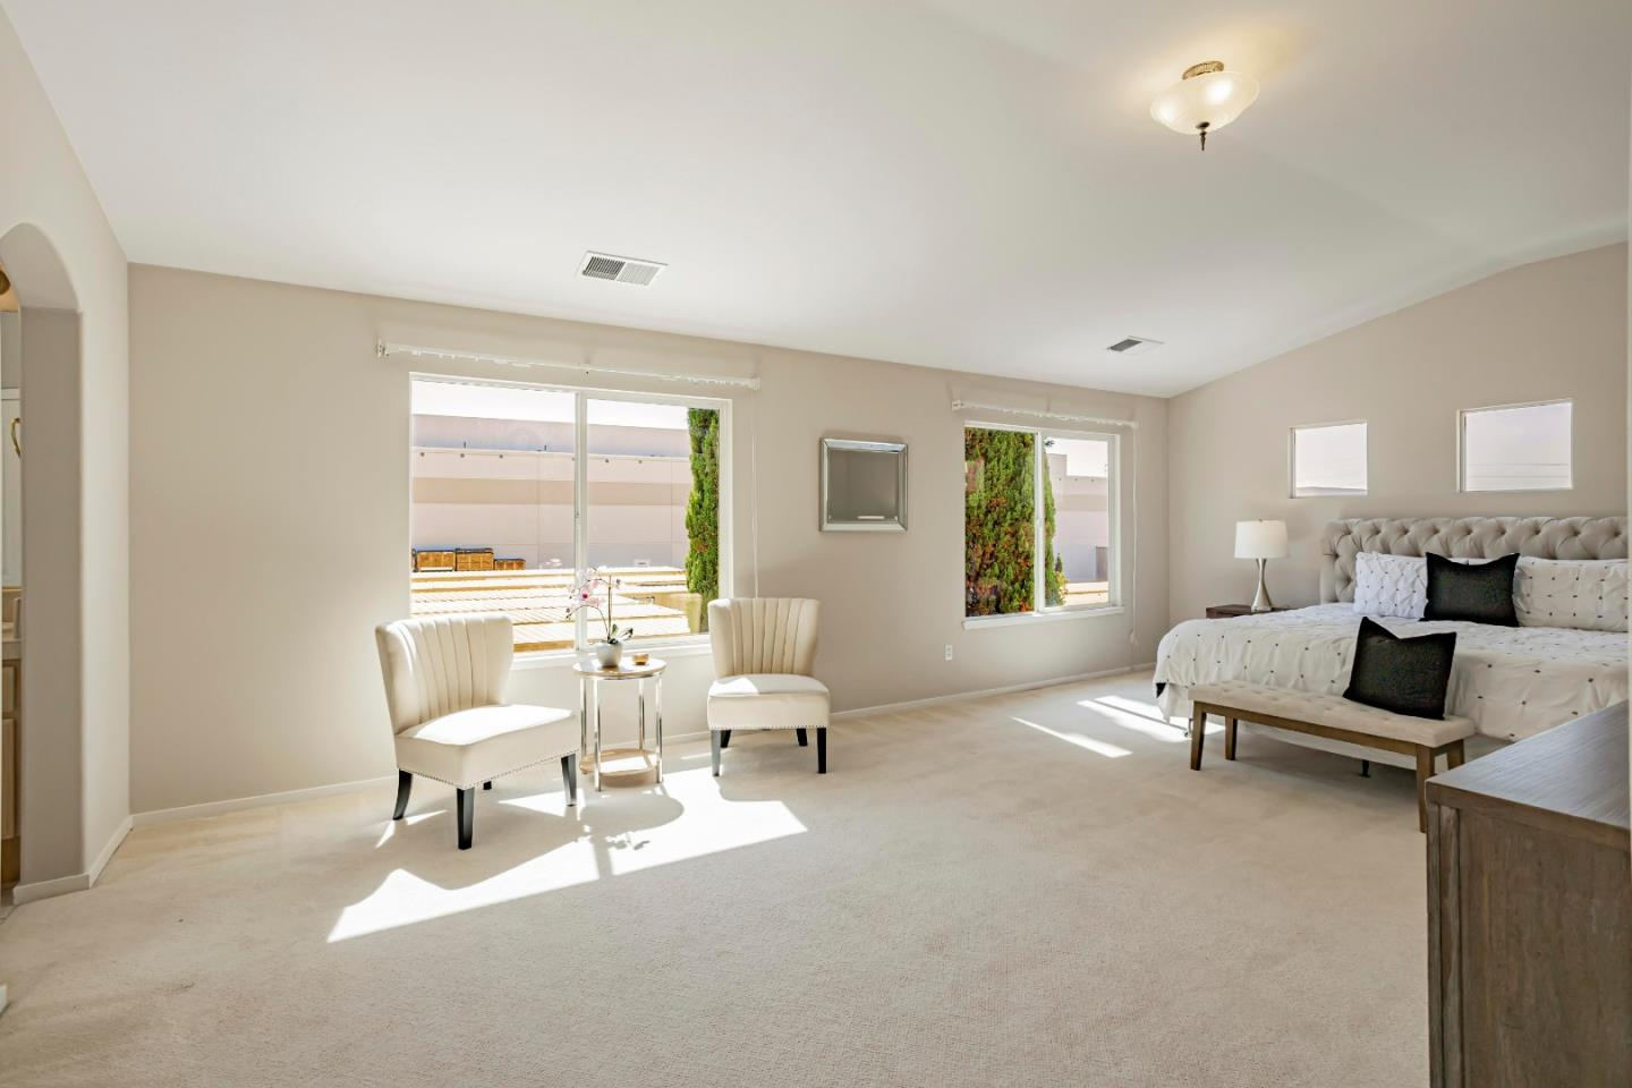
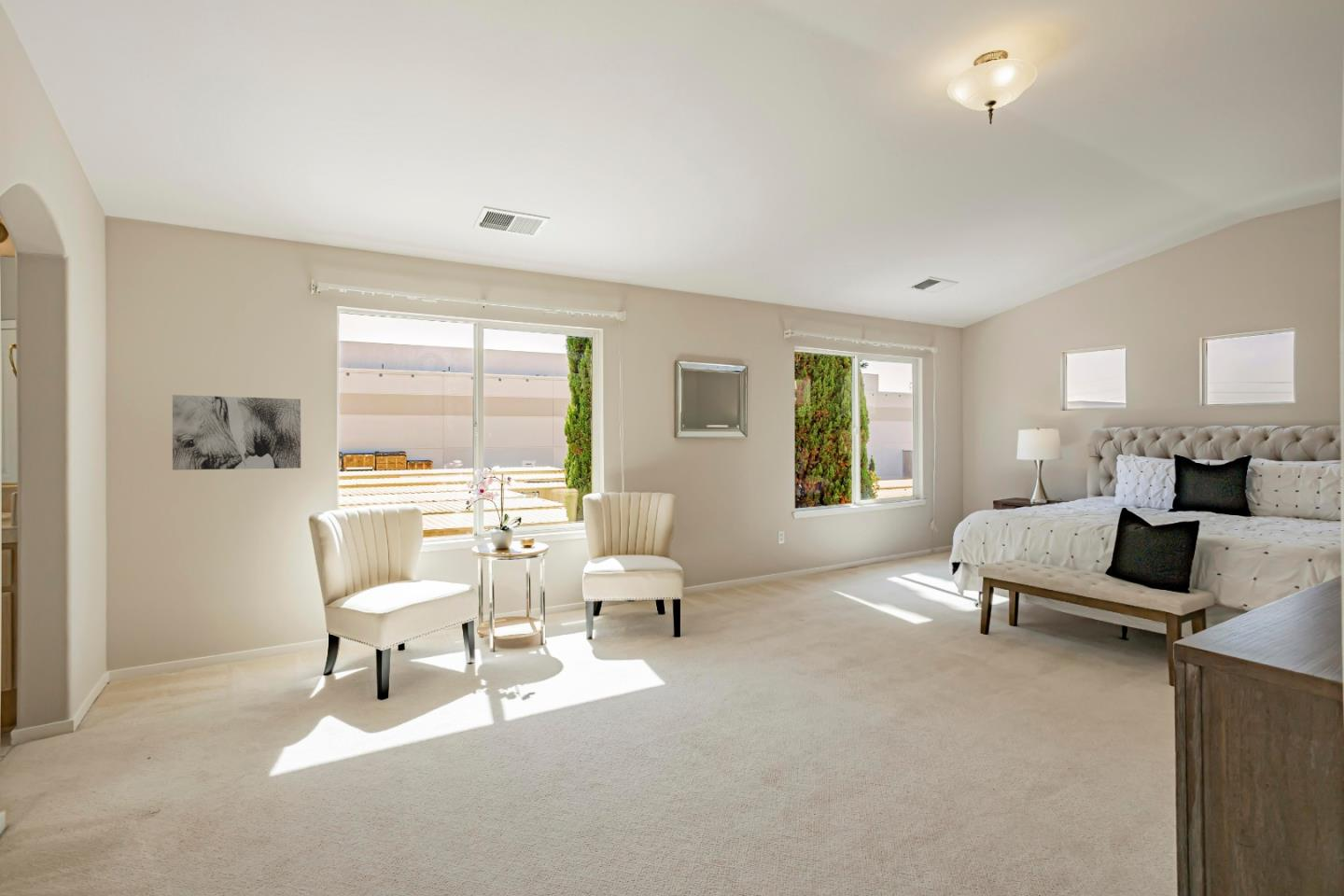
+ wall art [172,394,301,471]
